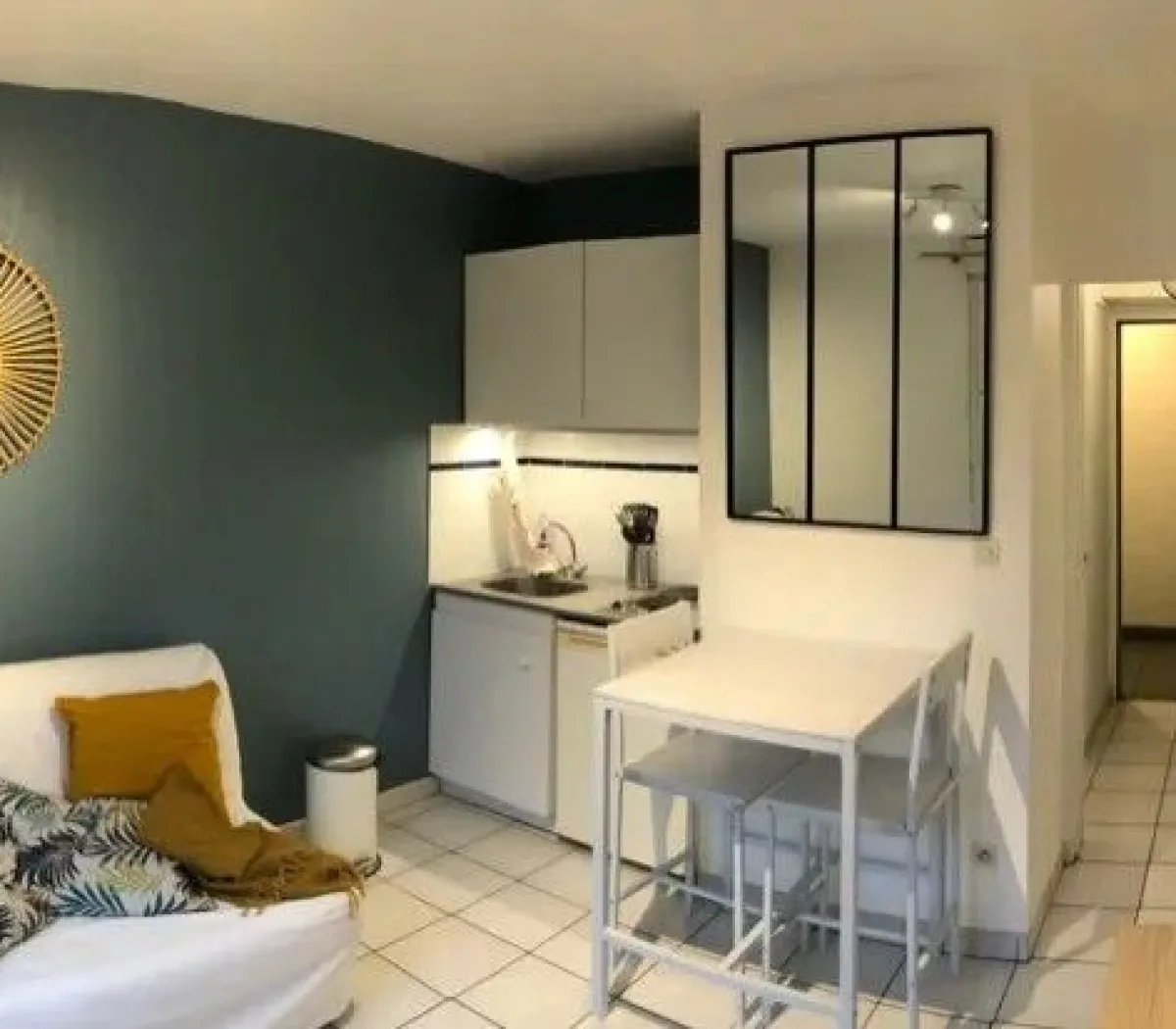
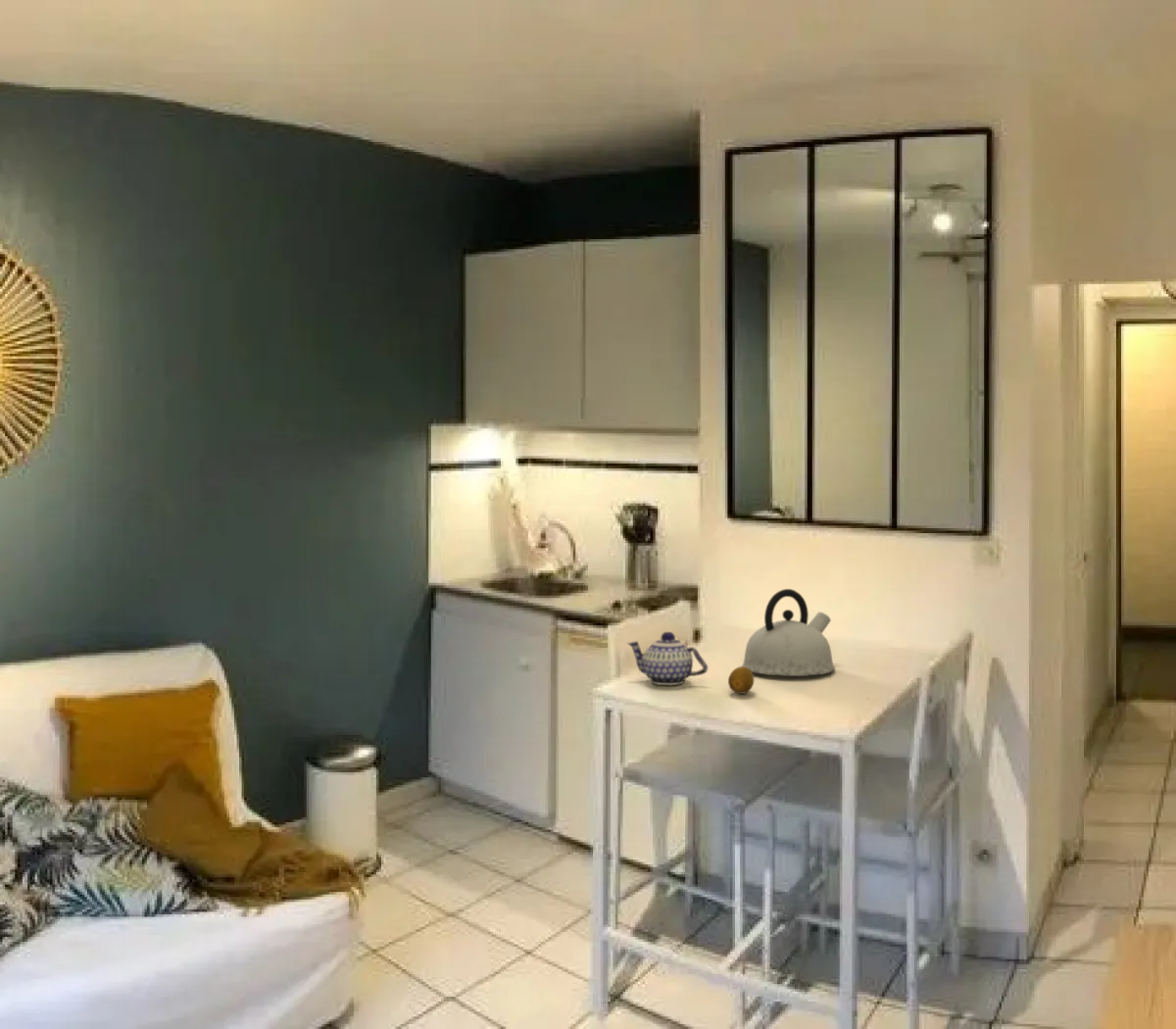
+ teapot [626,631,709,686]
+ fruit [727,665,755,695]
+ kettle [741,588,836,677]
